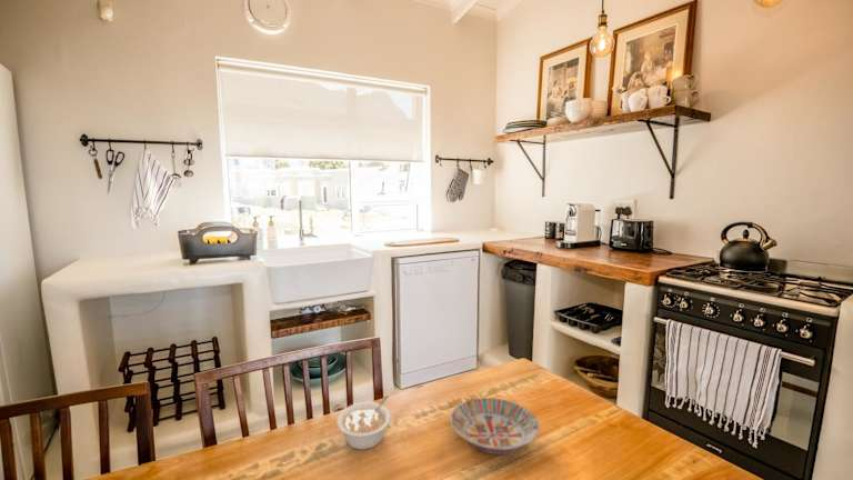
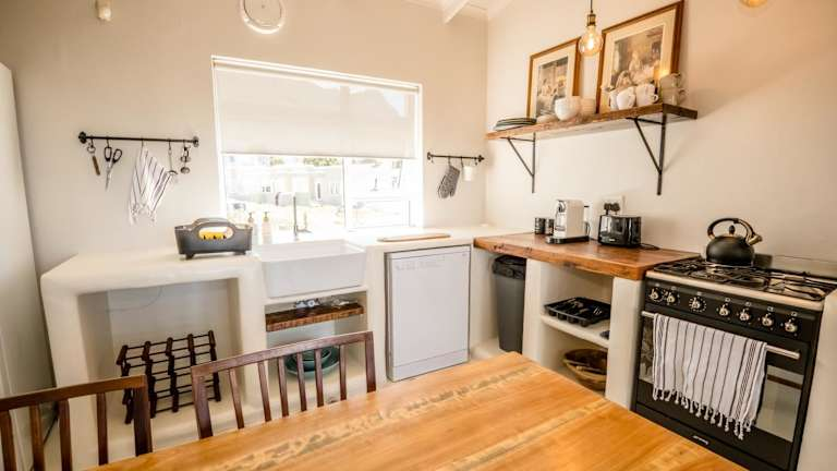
- legume [337,394,392,451]
- bowl [450,397,541,456]
